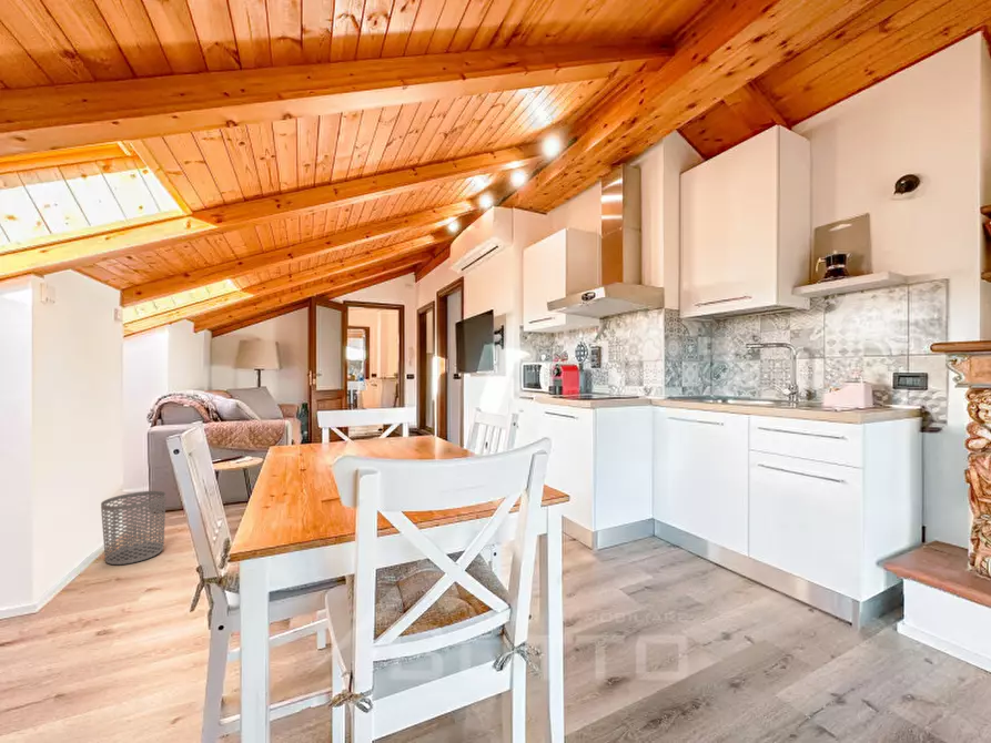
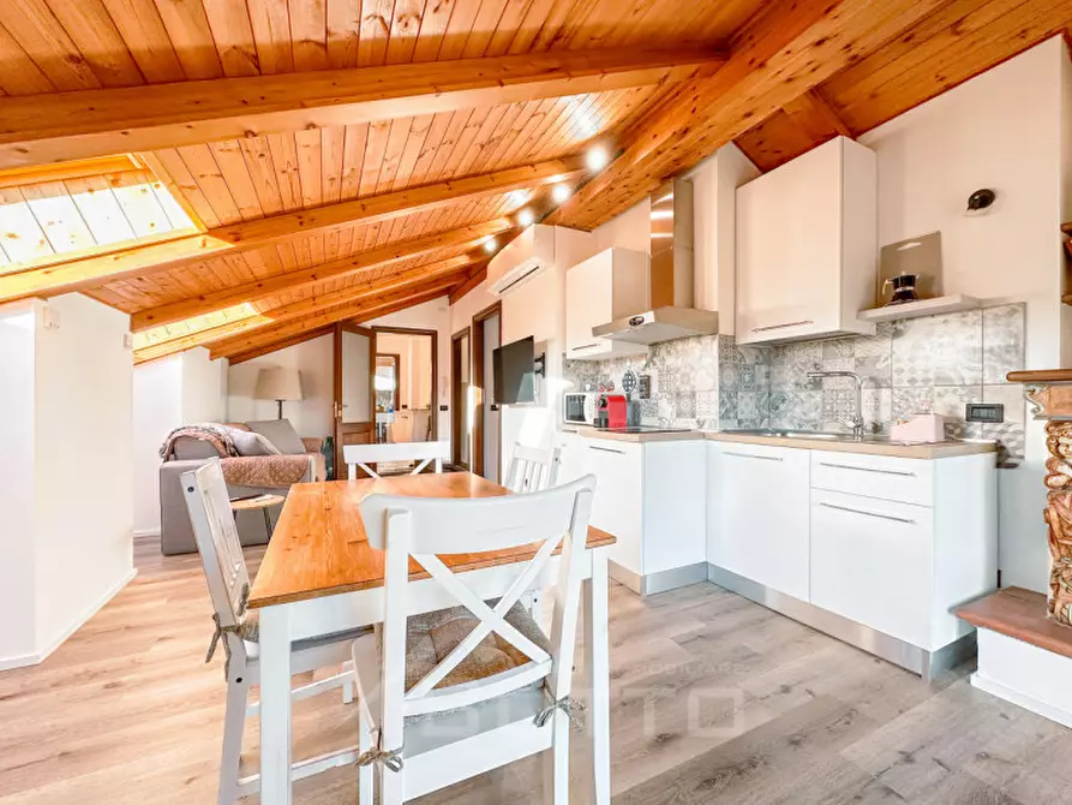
- waste bin [100,490,168,566]
